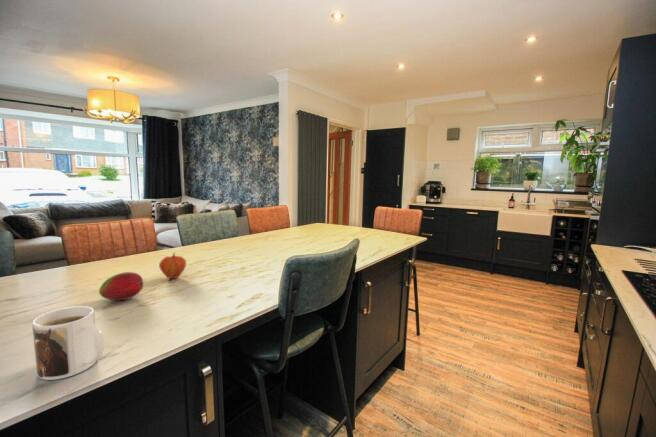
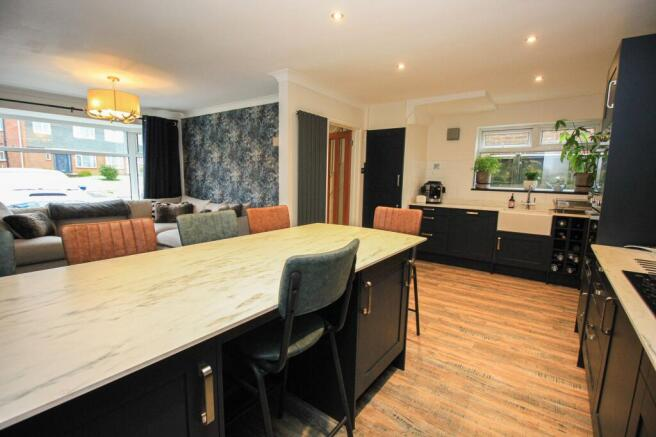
- mug [31,305,105,381]
- fruit [158,252,187,280]
- fruit [98,271,144,301]
